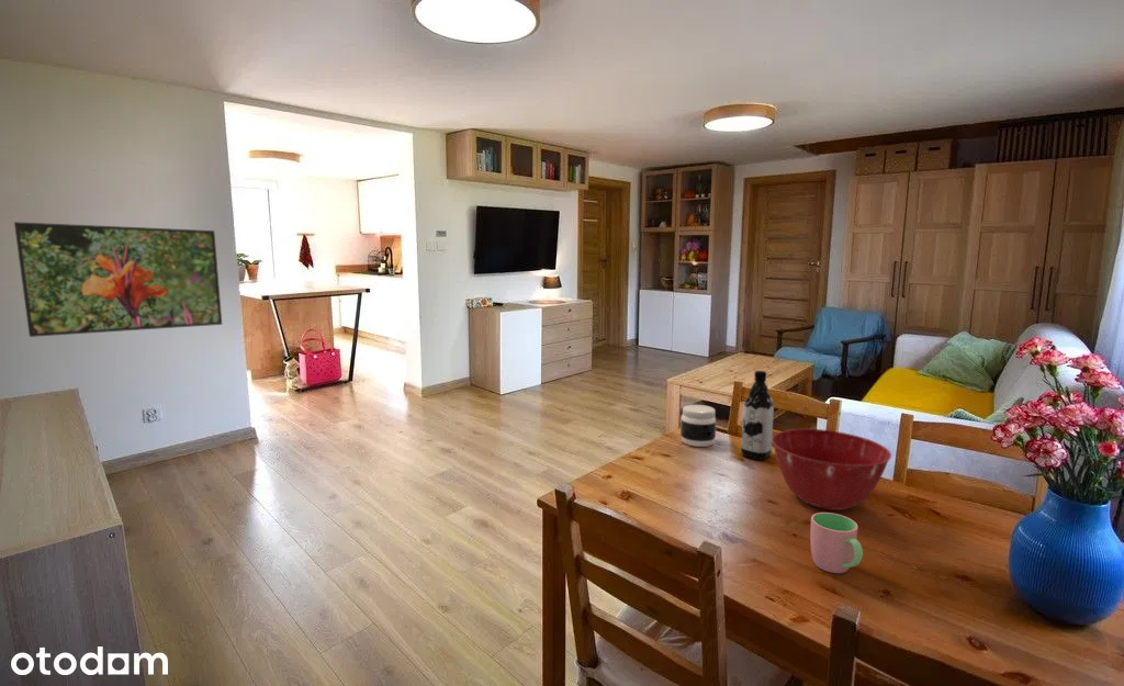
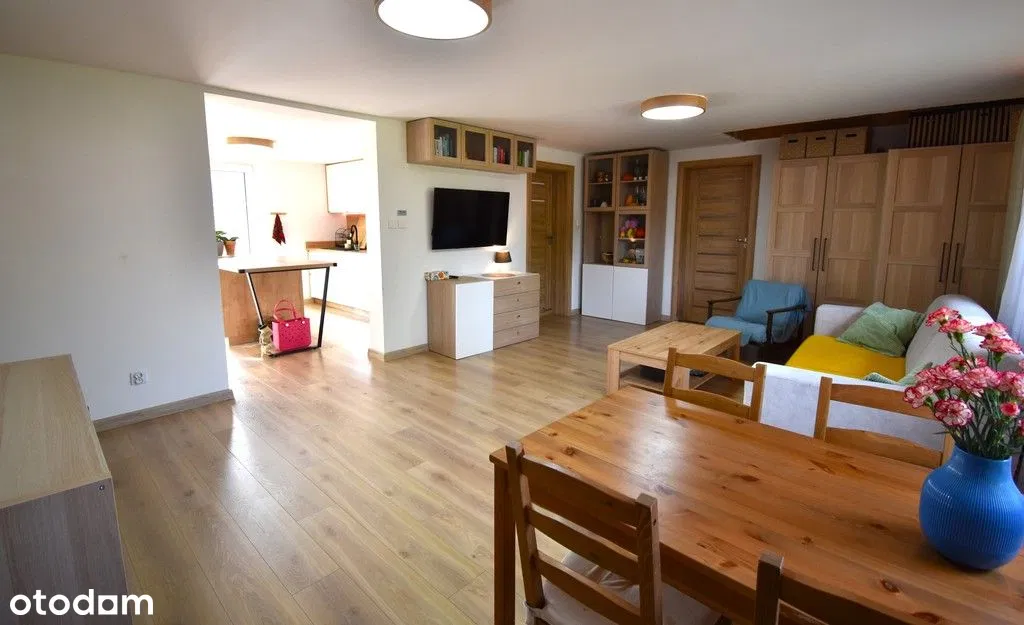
- cup [809,511,864,574]
- jar [679,404,717,448]
- water bottle [740,370,775,461]
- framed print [13,221,223,338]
- mixing bowl [772,428,892,511]
